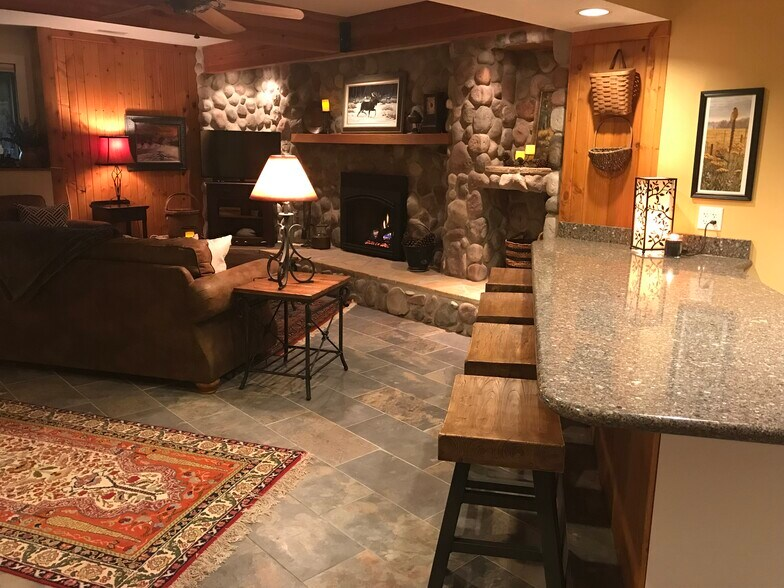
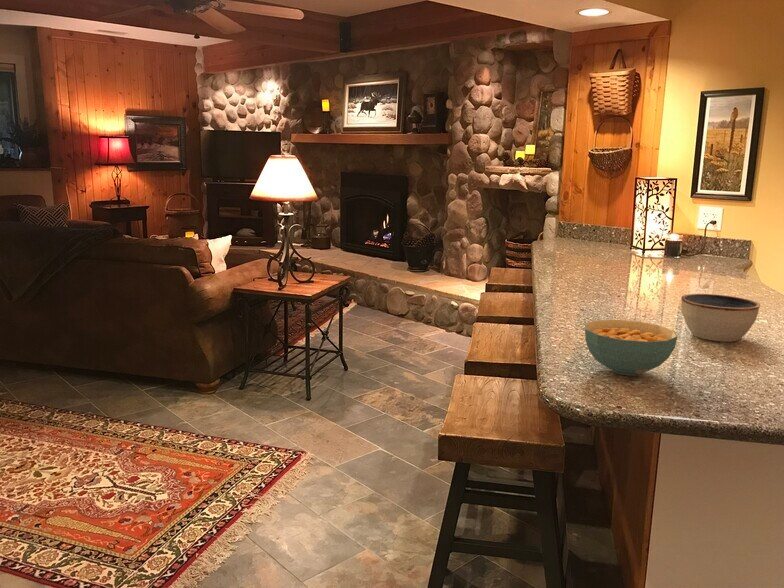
+ bowl [680,293,761,342]
+ cereal bowl [584,319,678,377]
